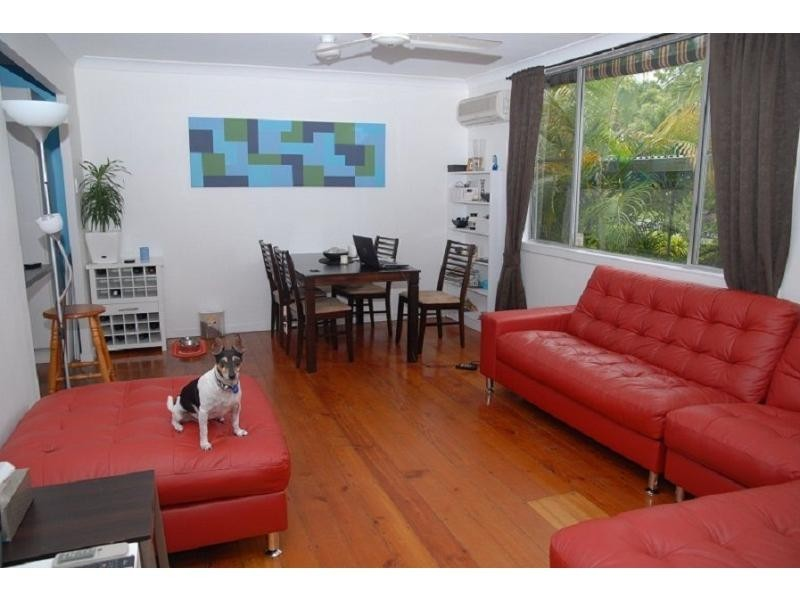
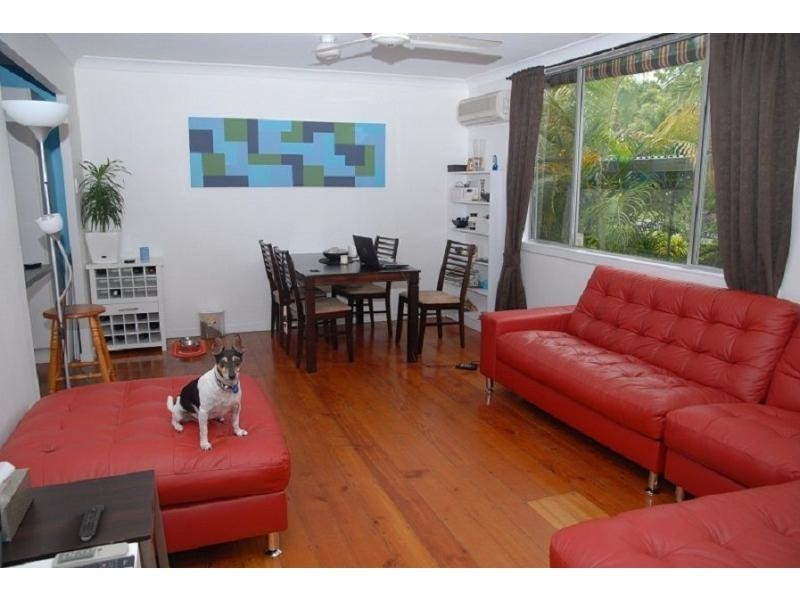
+ remote control [77,504,105,542]
